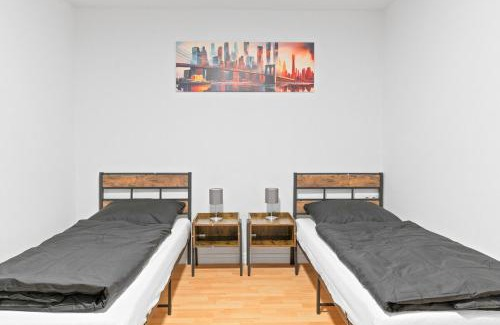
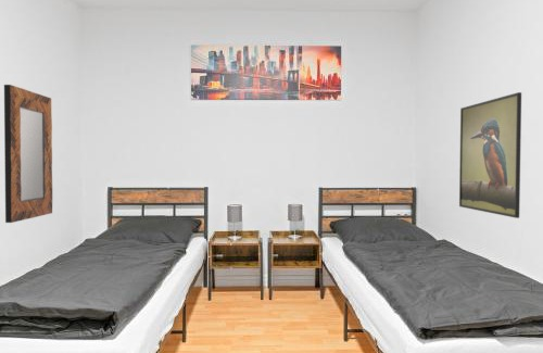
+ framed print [458,91,522,219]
+ home mirror [3,84,53,224]
